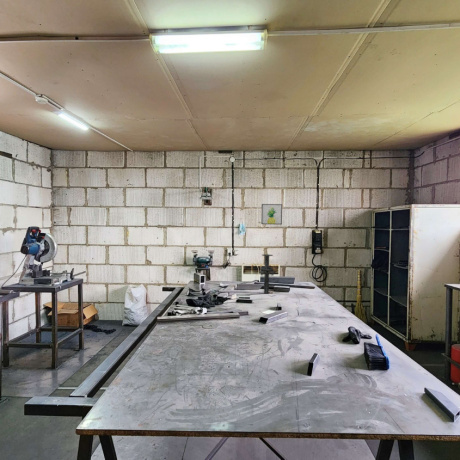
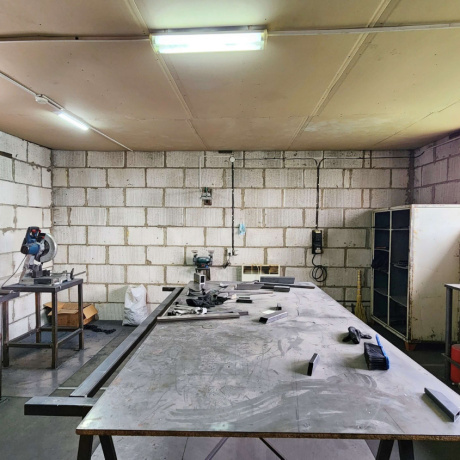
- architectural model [258,253,276,294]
- wall art [260,203,283,225]
